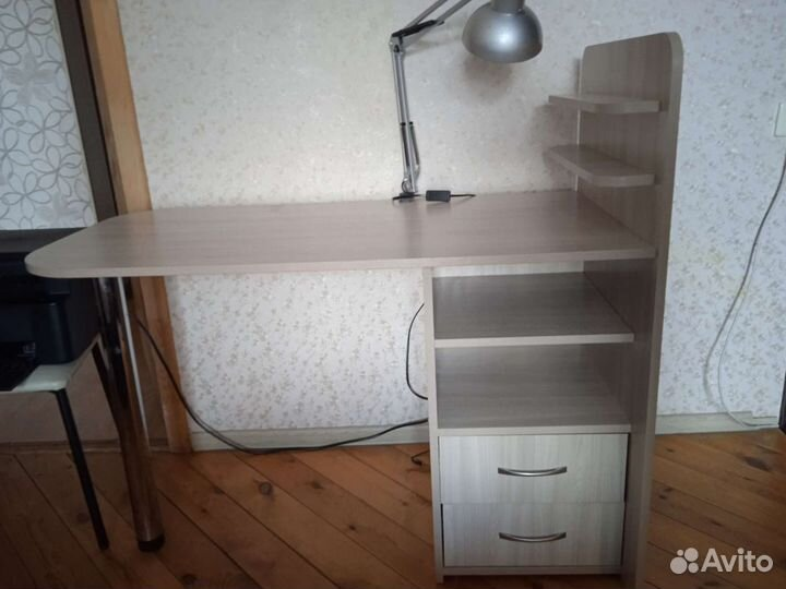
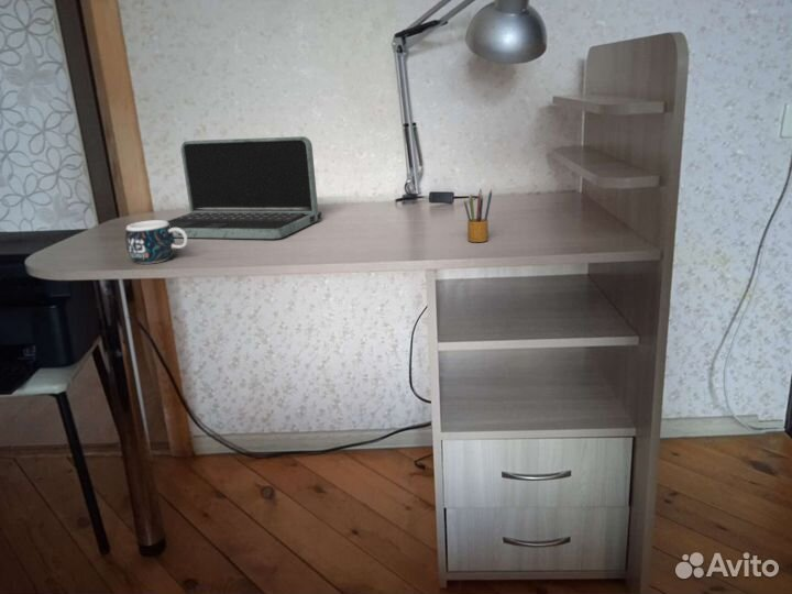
+ mug [124,219,188,265]
+ laptop [166,135,323,240]
+ pencil box [463,188,493,243]
